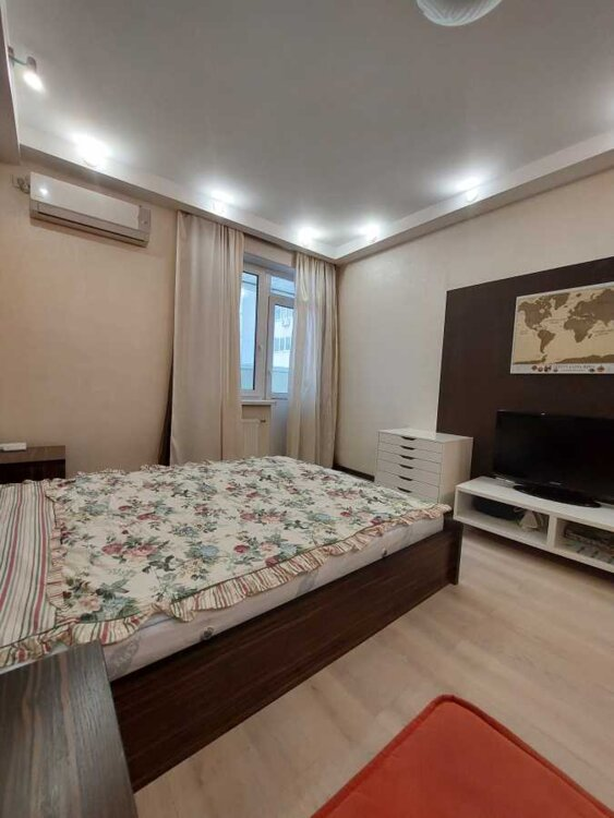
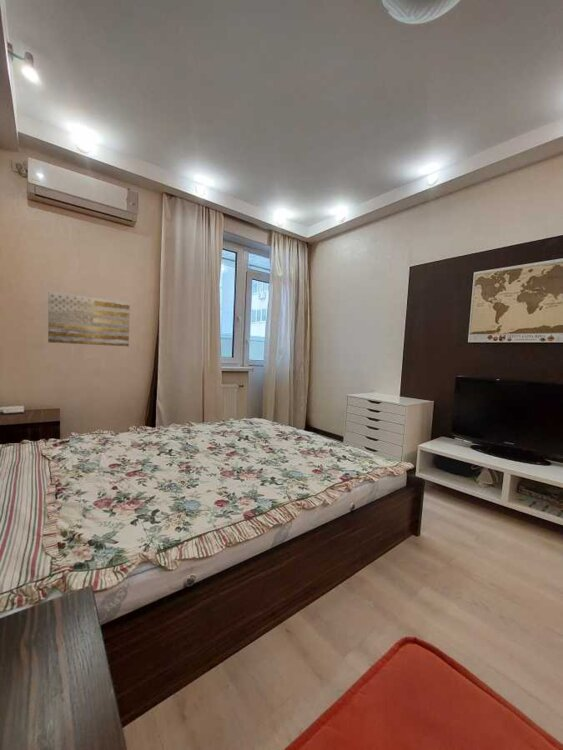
+ wall art [47,291,131,347]
